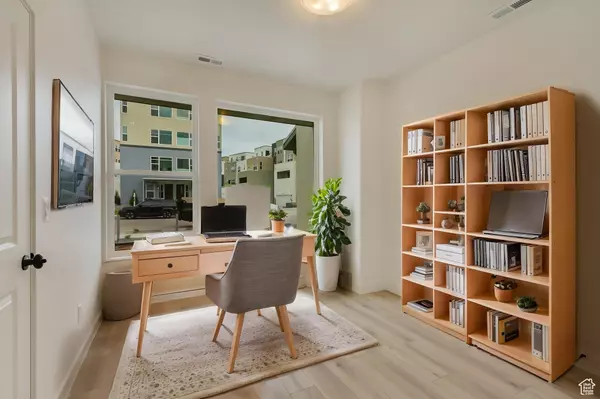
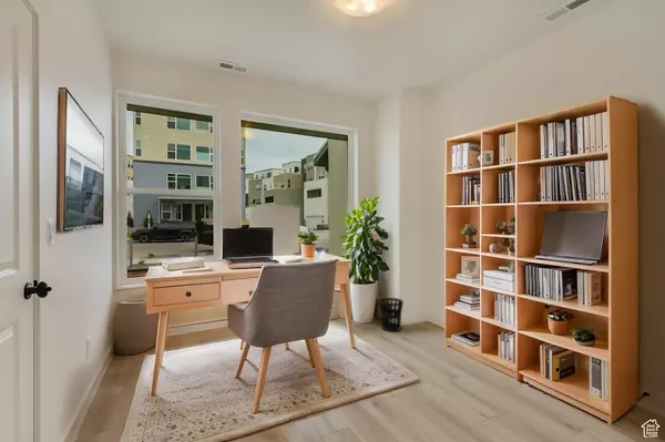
+ wastebasket [378,297,405,332]
